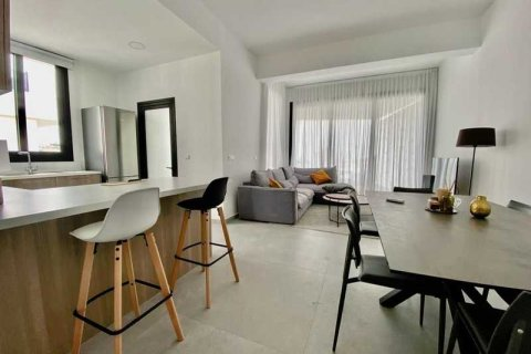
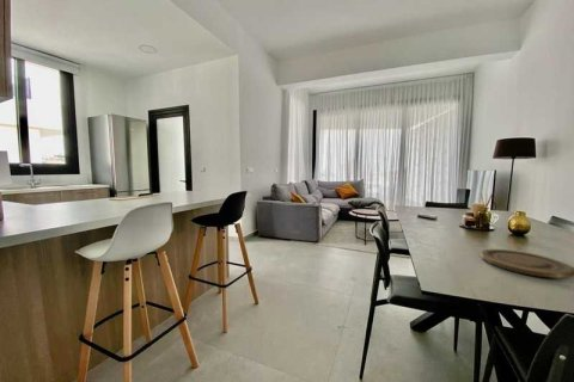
+ plate [480,248,574,279]
